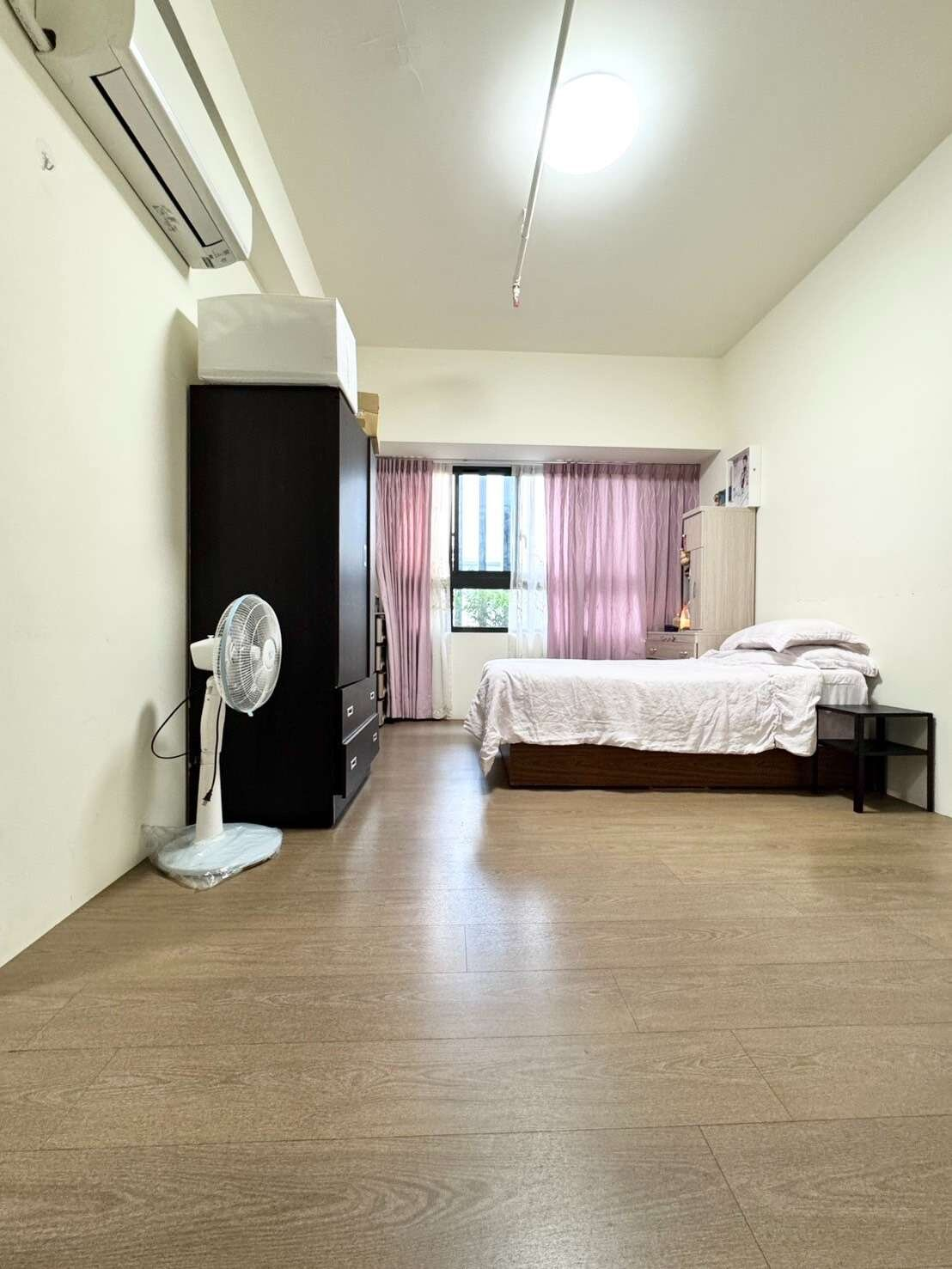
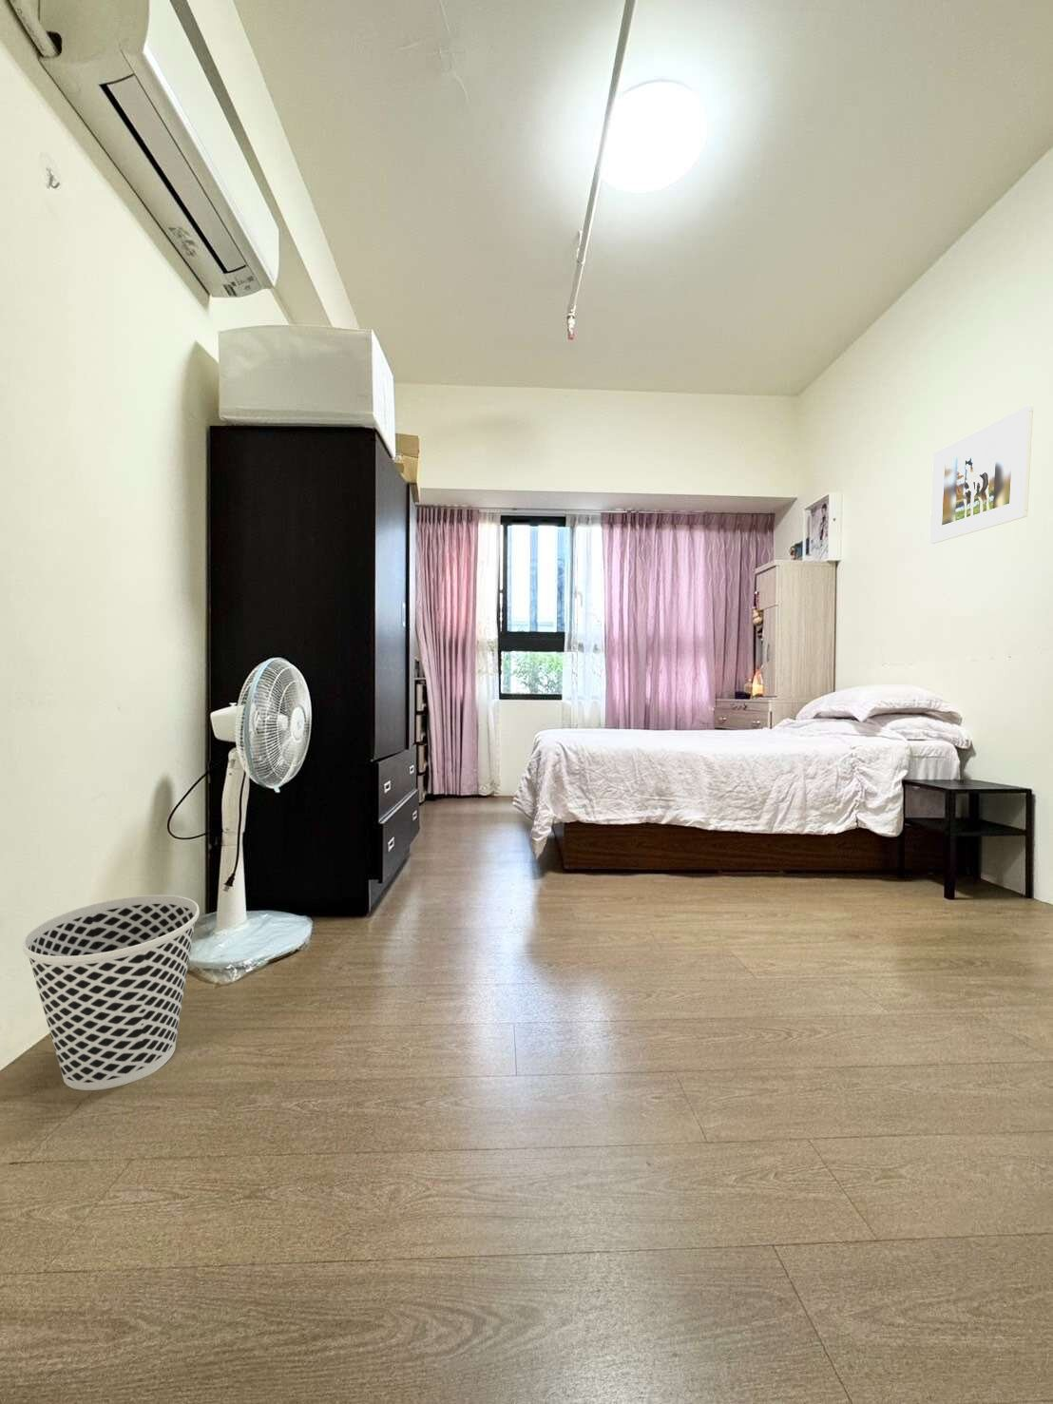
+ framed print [928,405,1034,544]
+ wastebasket [21,894,200,1091]
